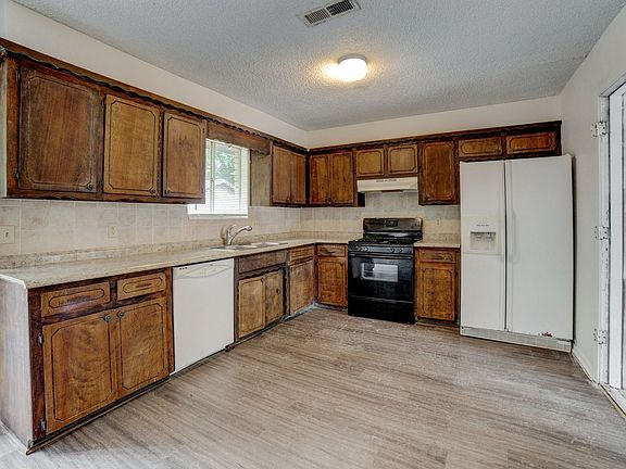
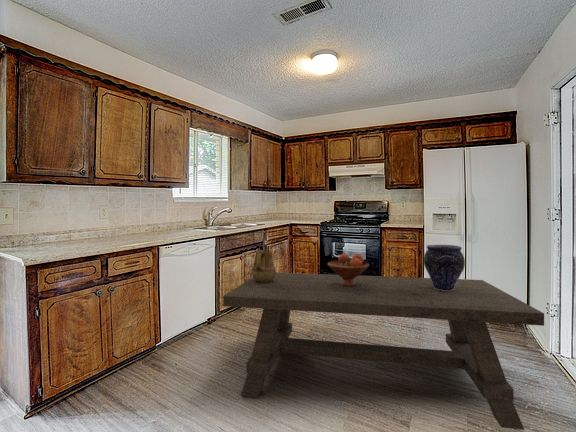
+ fruit bowl [327,253,370,286]
+ vase [423,244,466,291]
+ pitcher [250,249,277,282]
+ dining table [222,272,545,431]
